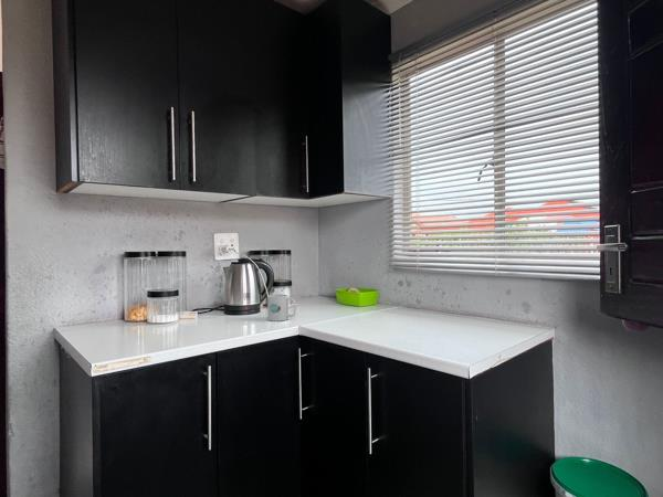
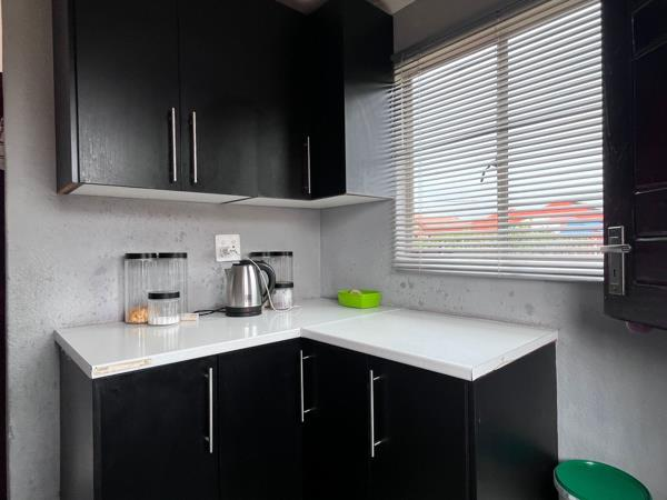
- mug [266,293,297,322]
